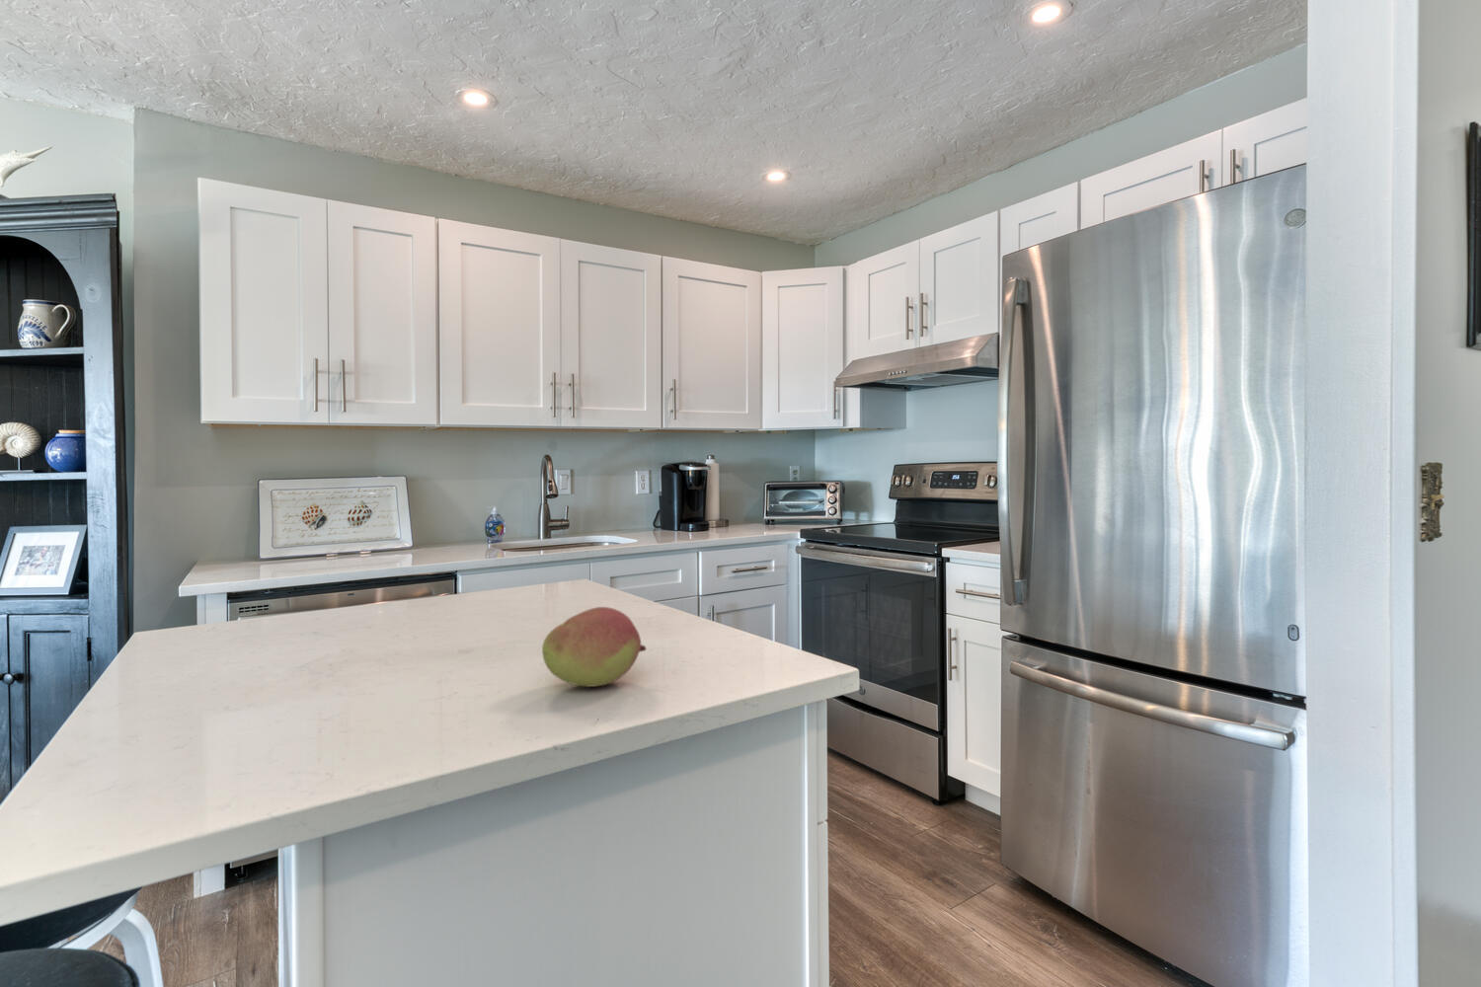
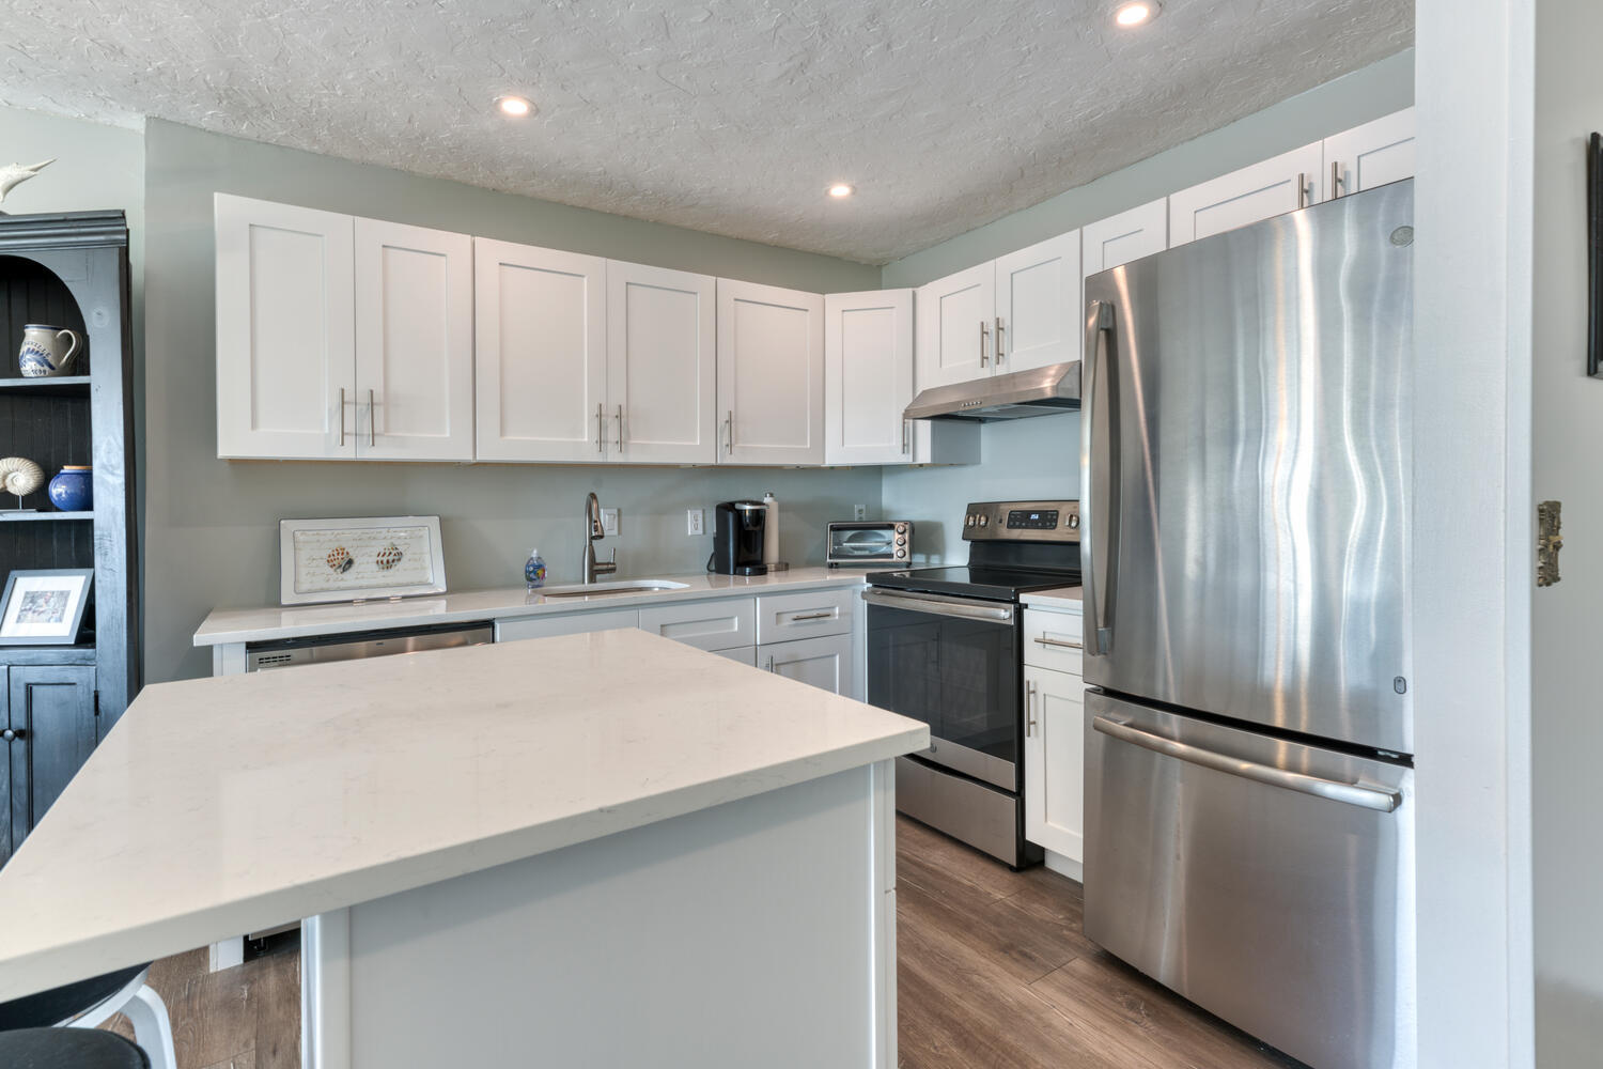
- fruit [541,606,647,688]
